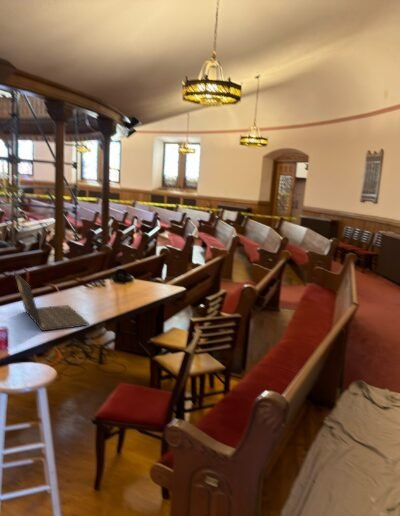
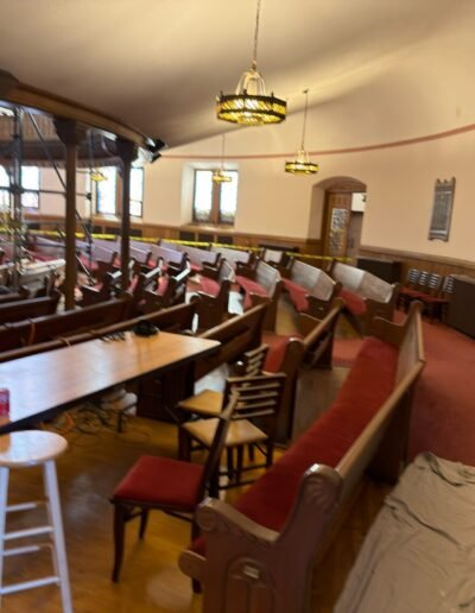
- laptop [12,270,91,332]
